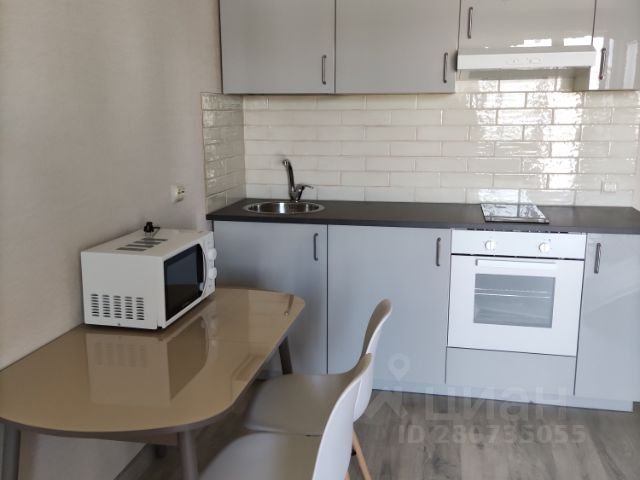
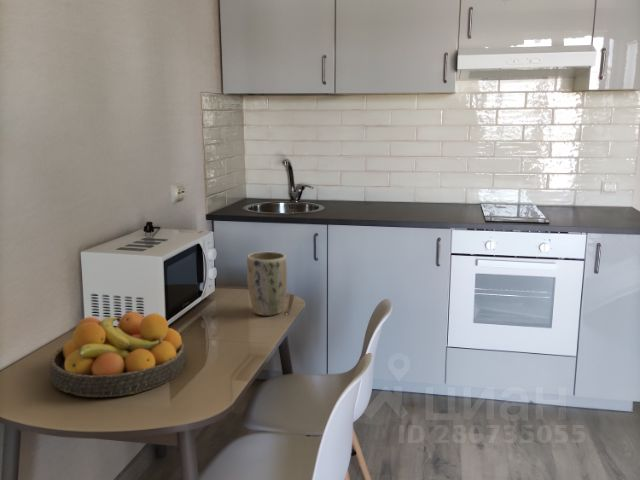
+ fruit bowl [49,311,186,398]
+ plant pot [246,251,288,317]
